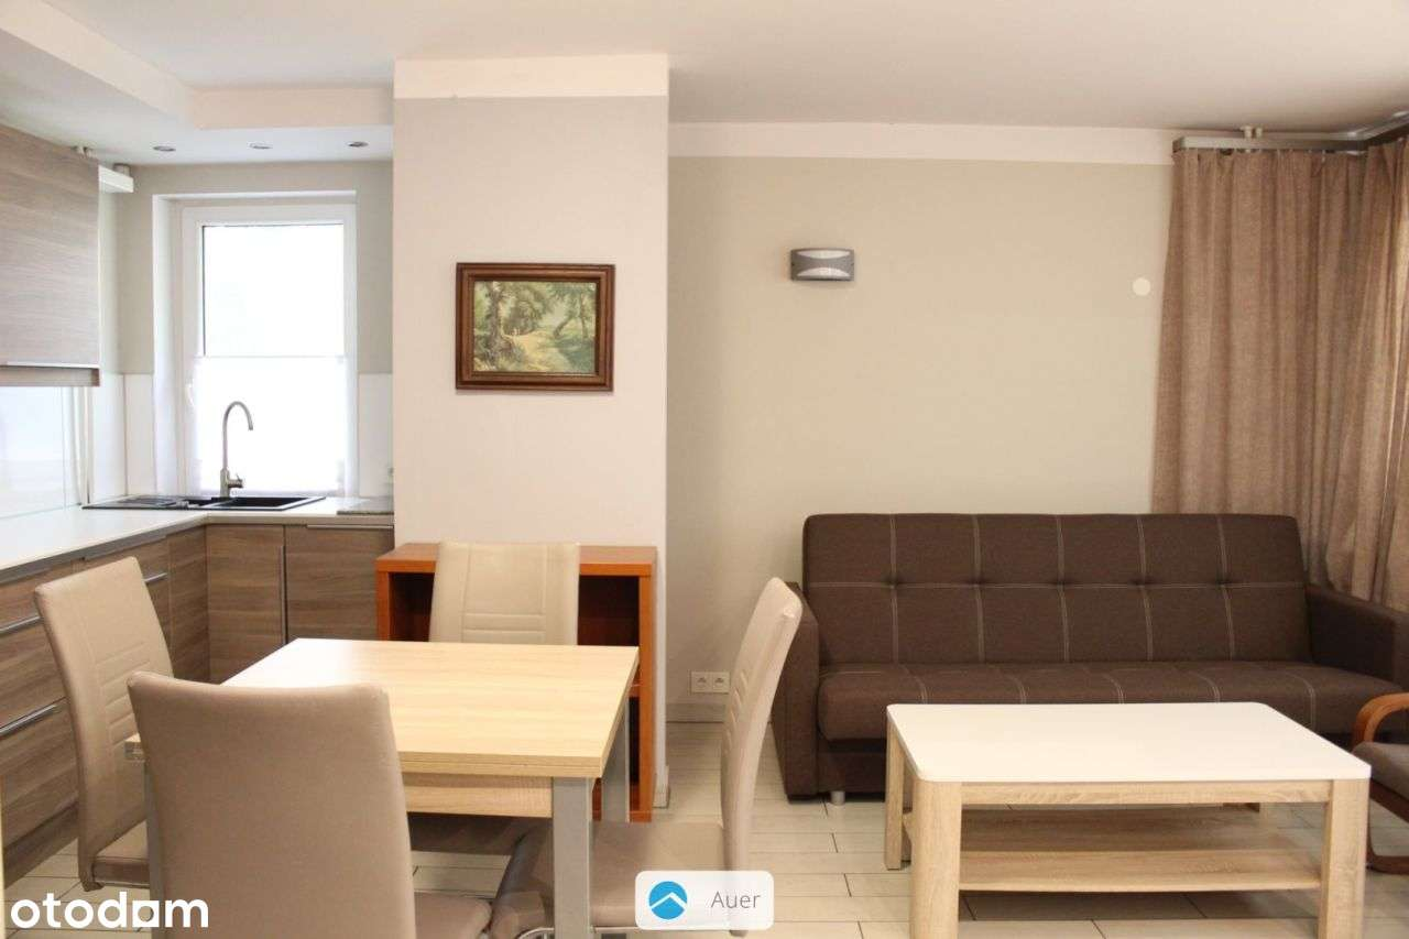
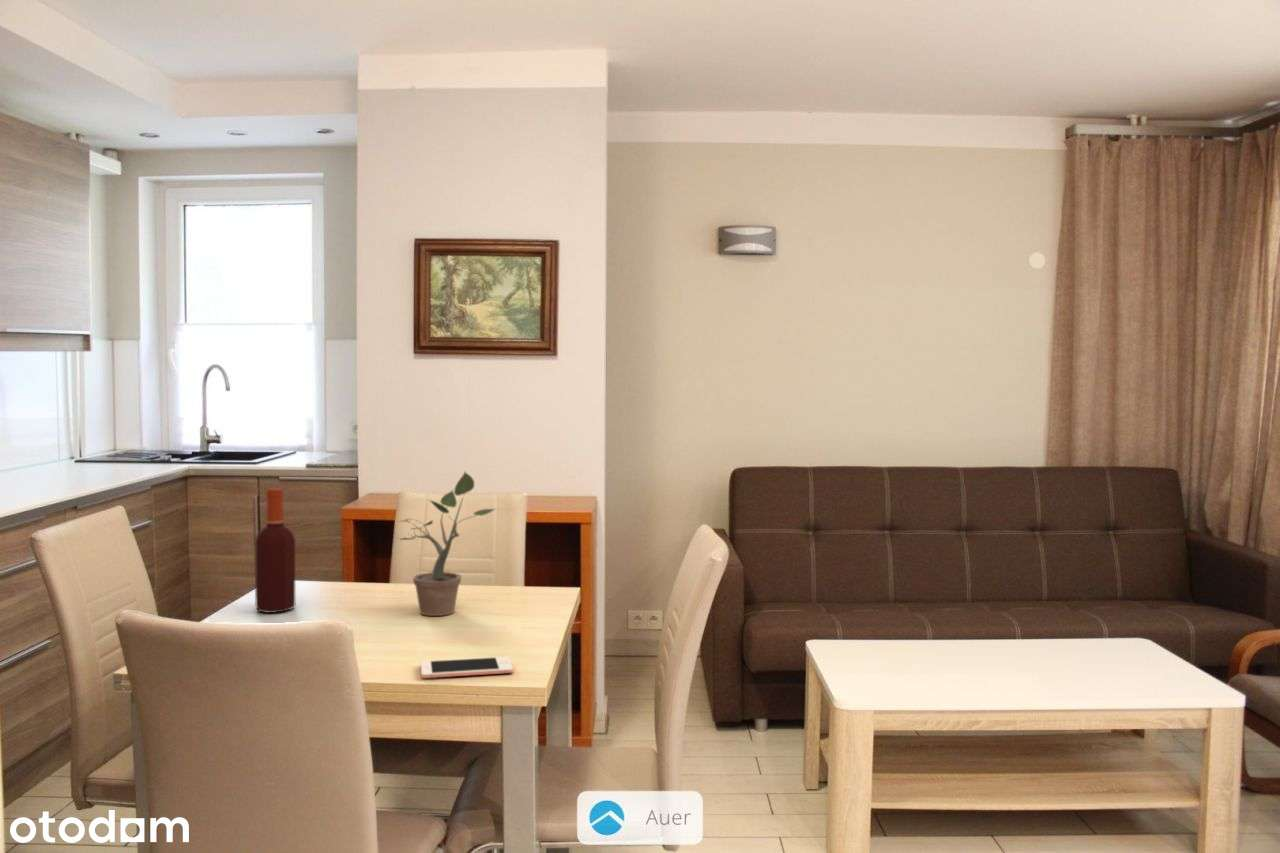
+ bottle [254,487,296,614]
+ potted plant [392,470,496,617]
+ cell phone [420,656,514,679]
